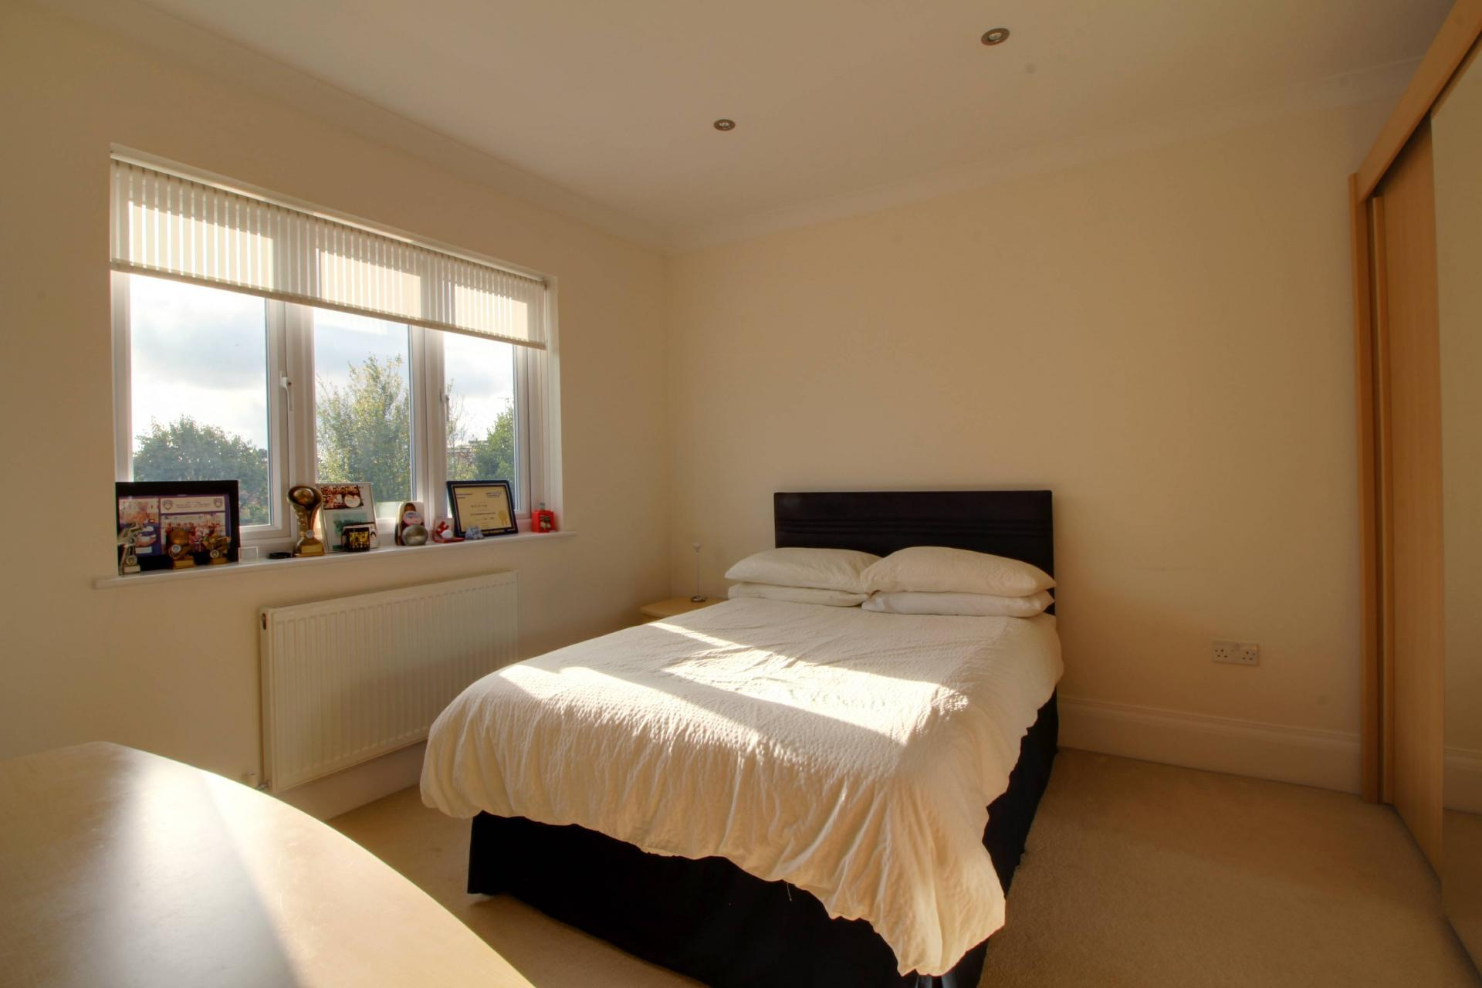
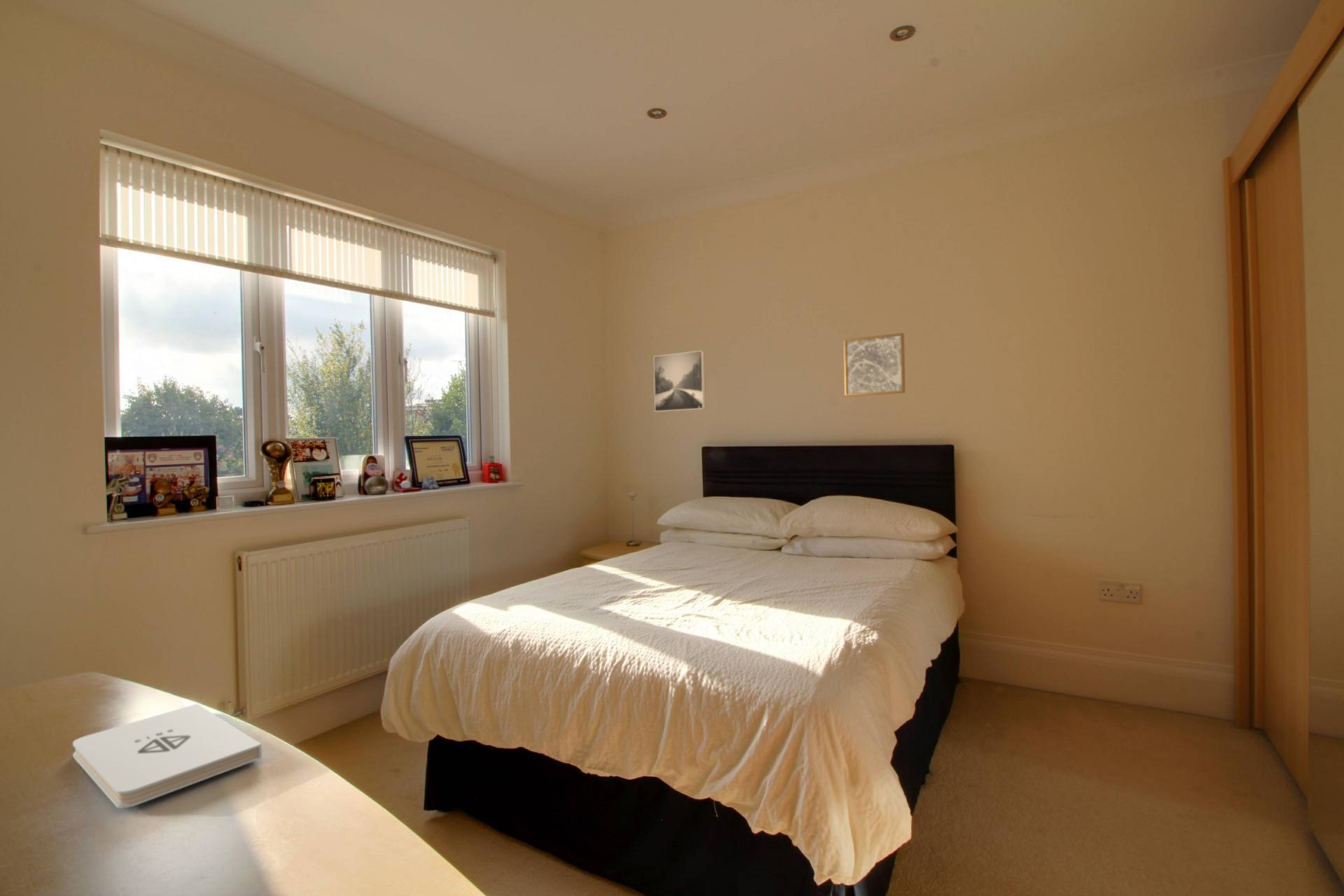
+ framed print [653,350,706,412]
+ notepad [72,703,262,809]
+ wall art [843,332,907,398]
